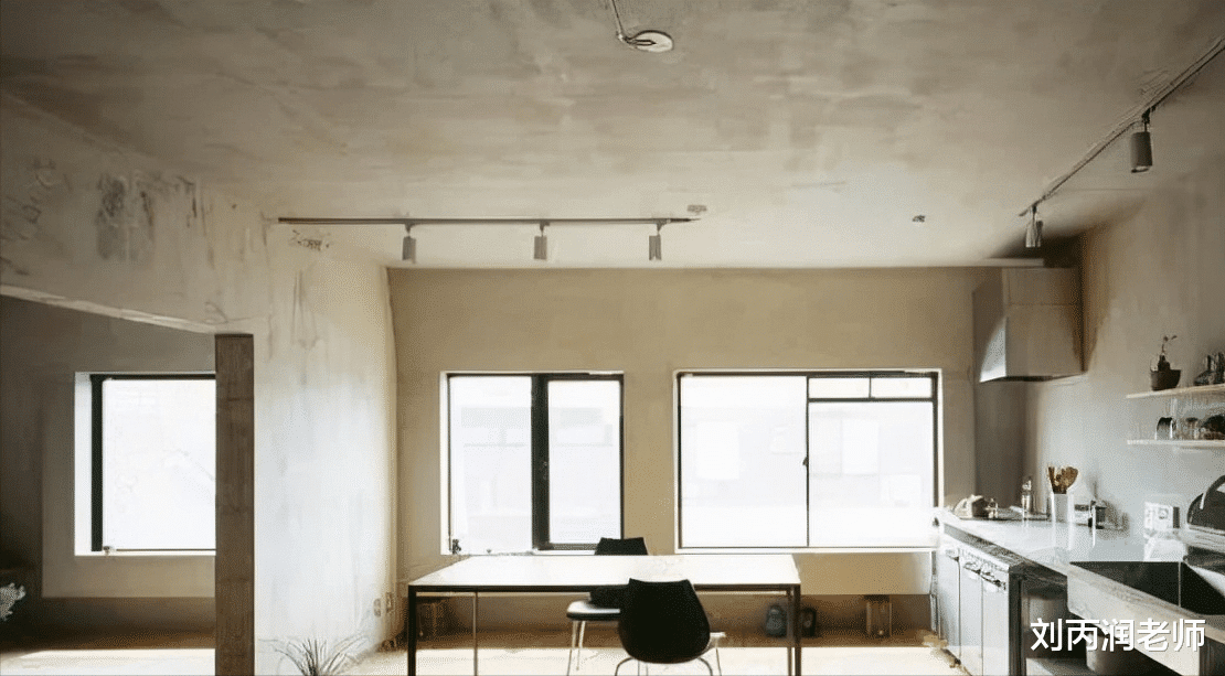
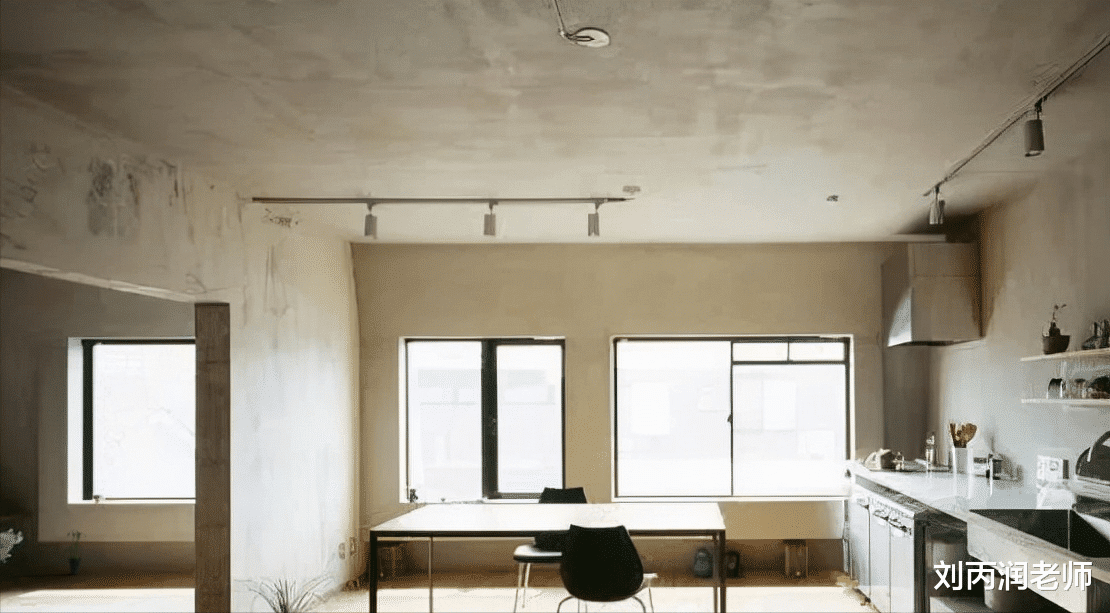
+ potted plant [63,529,87,576]
